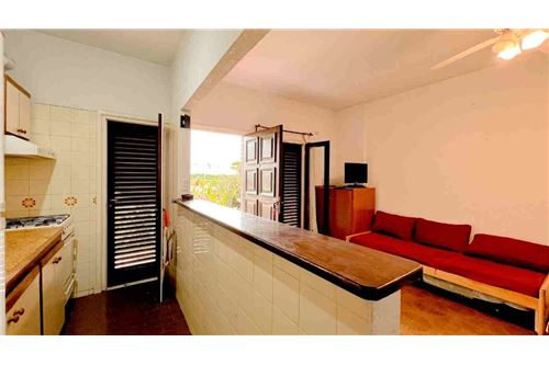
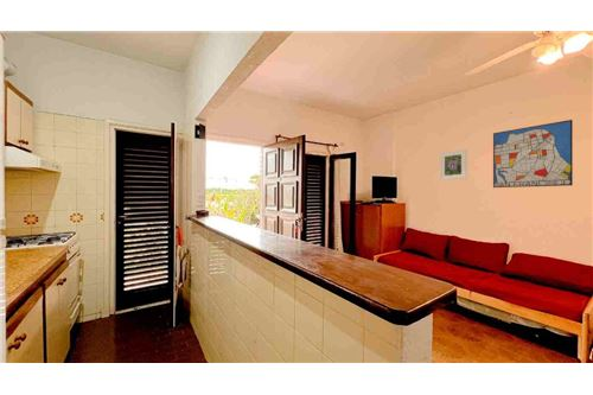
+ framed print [439,148,467,181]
+ wall art [492,119,574,189]
